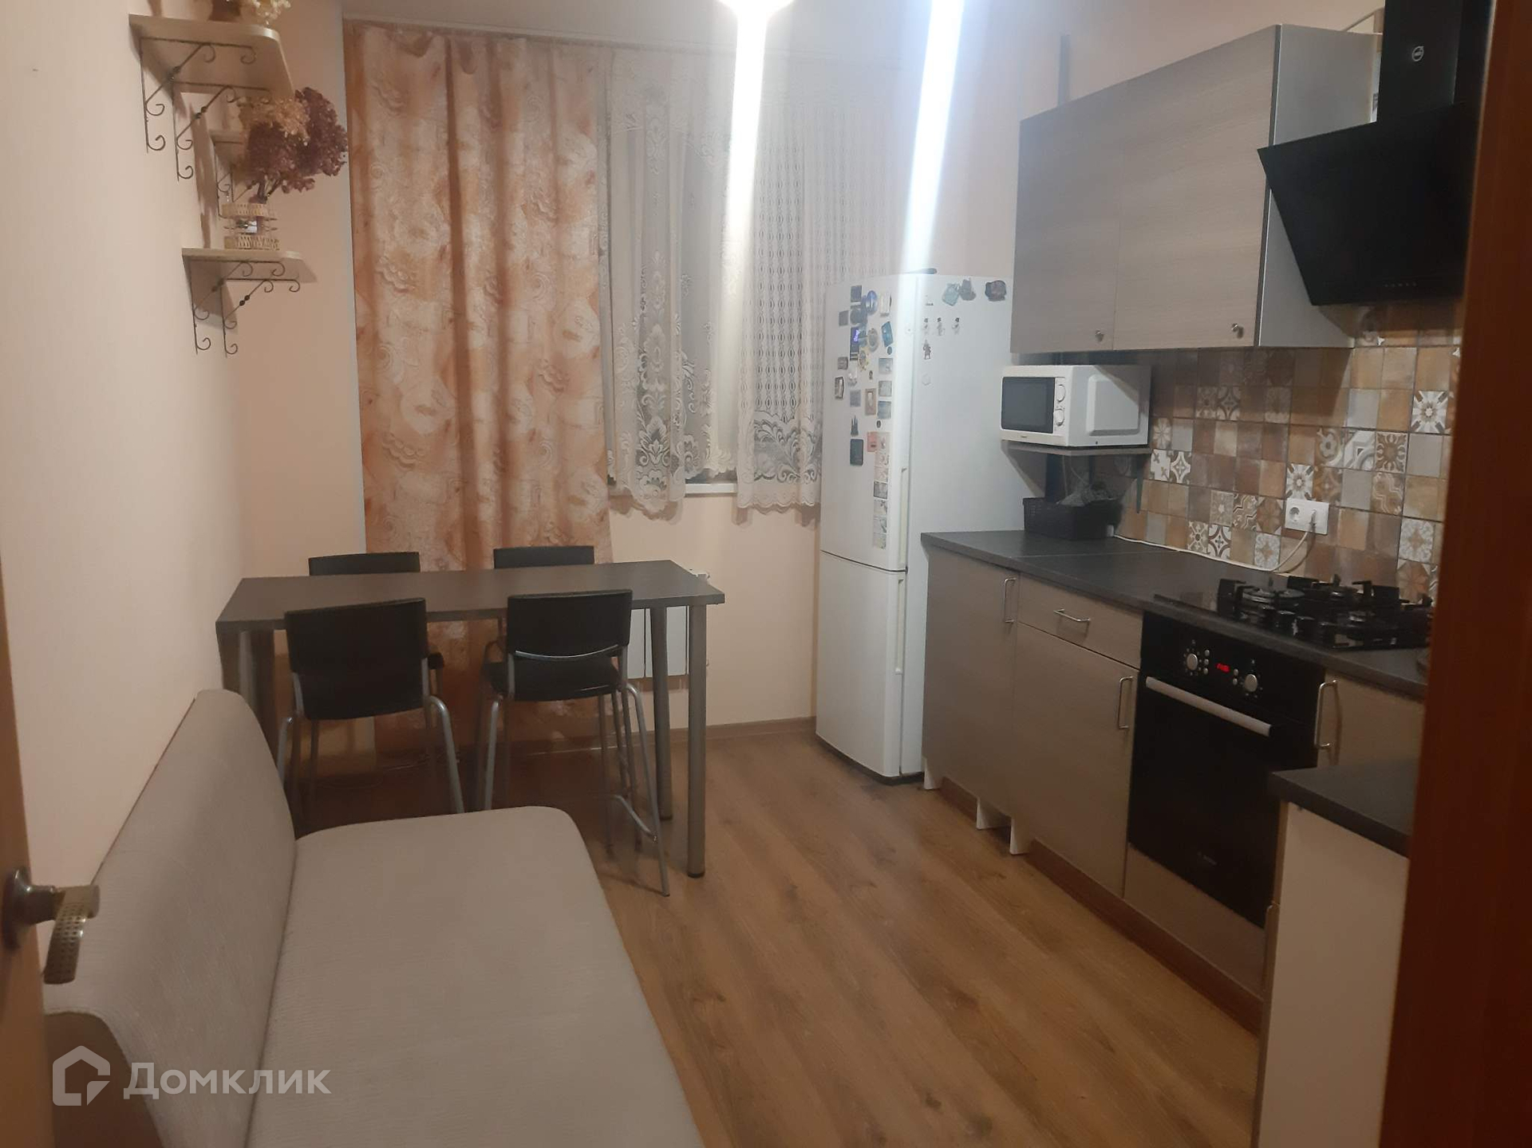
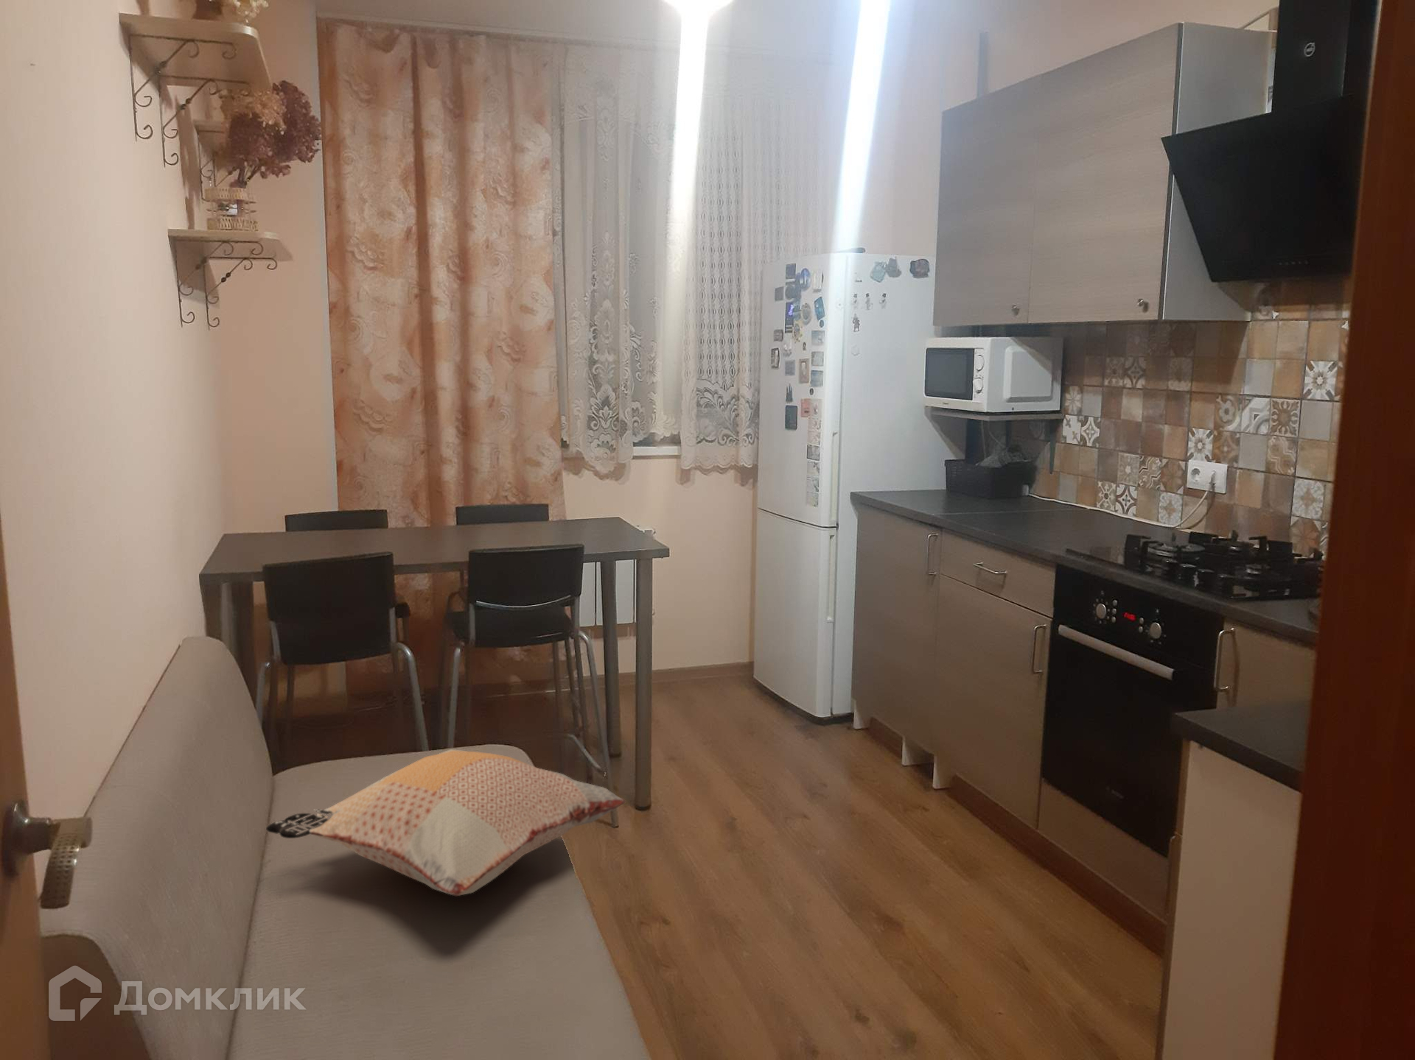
+ decorative pillow [265,748,626,896]
